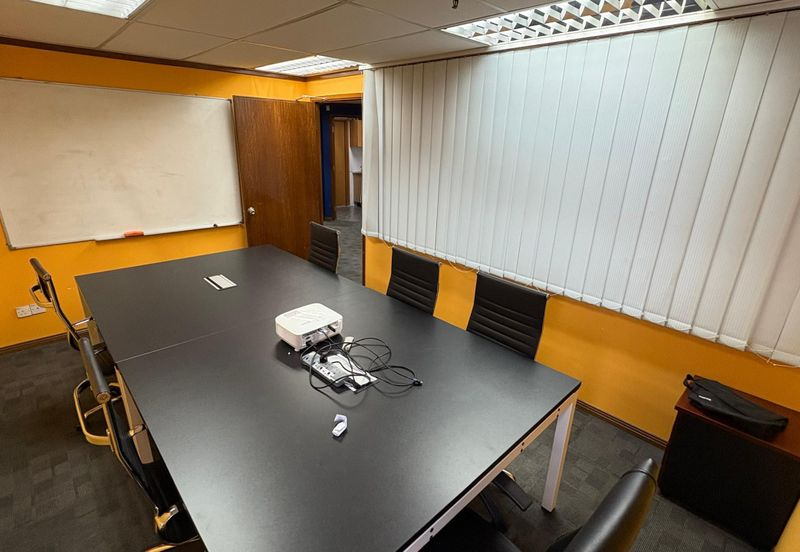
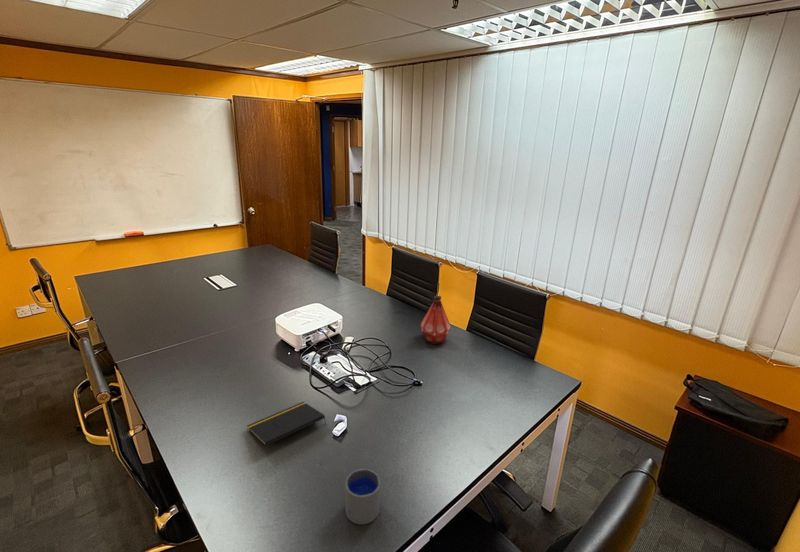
+ bottle [419,295,452,345]
+ notepad [246,401,327,447]
+ cup [344,468,381,525]
